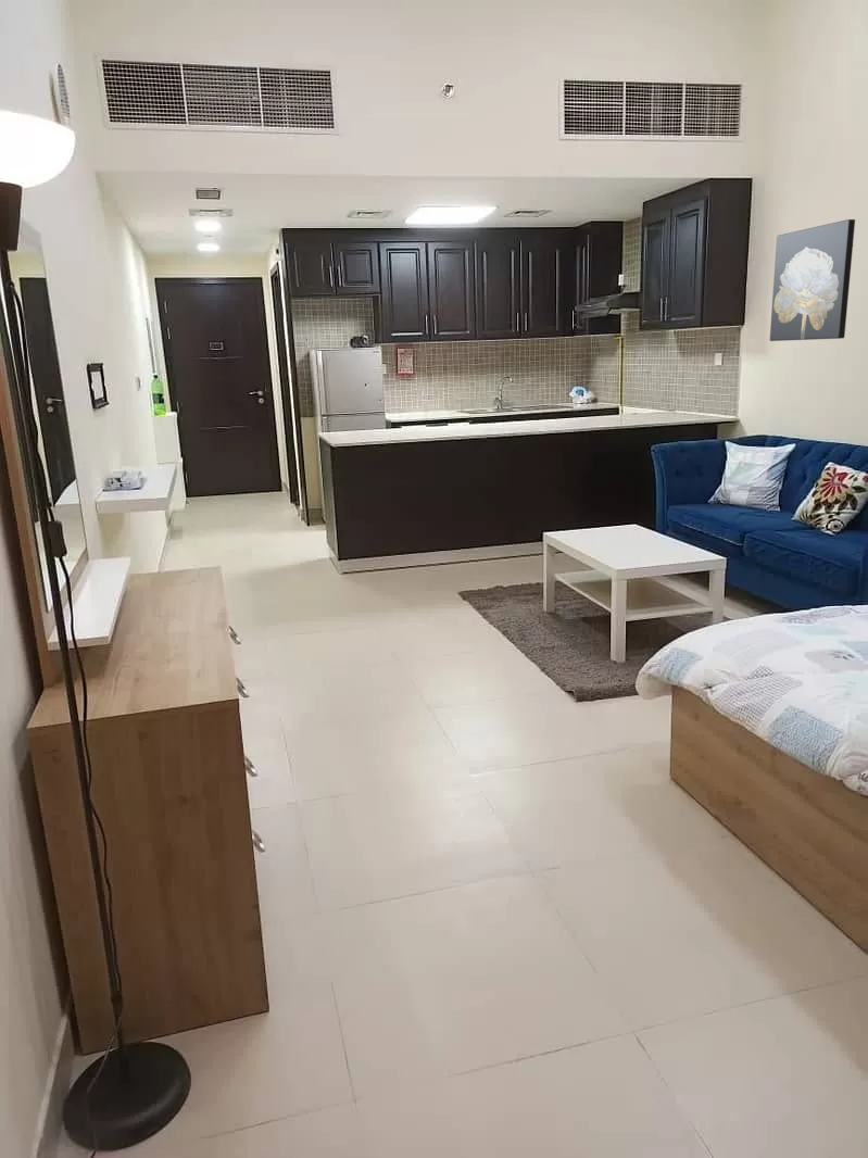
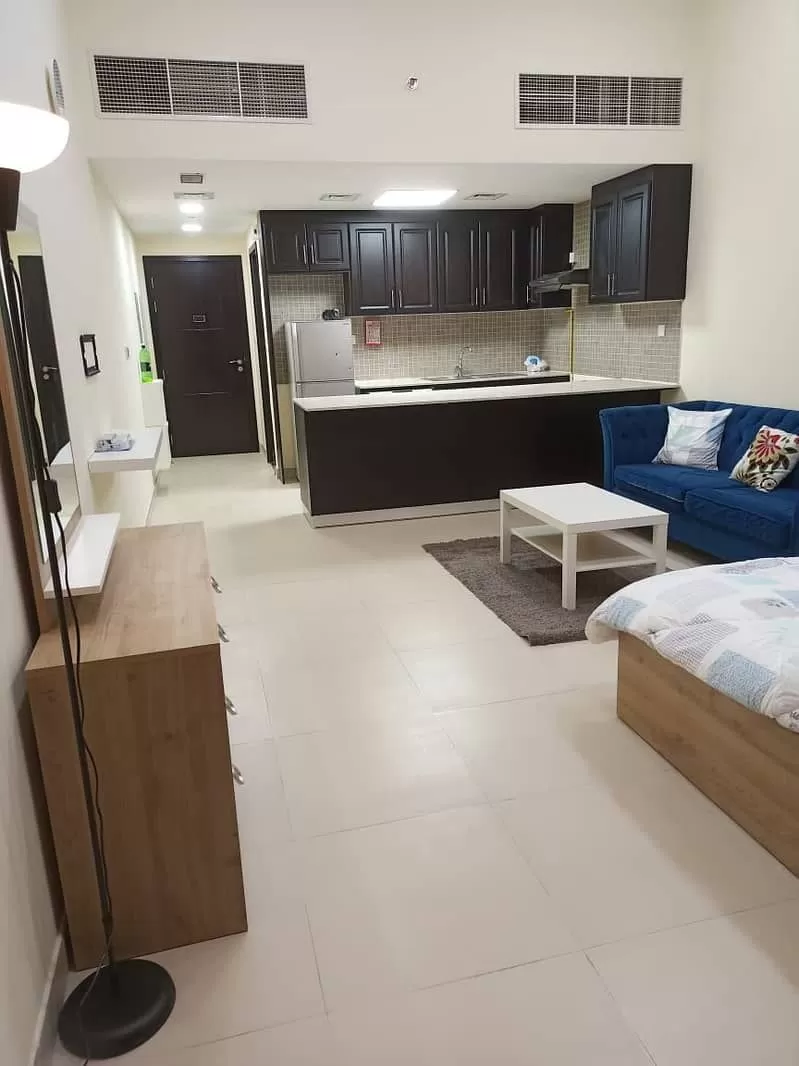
- wall art [769,218,856,342]
